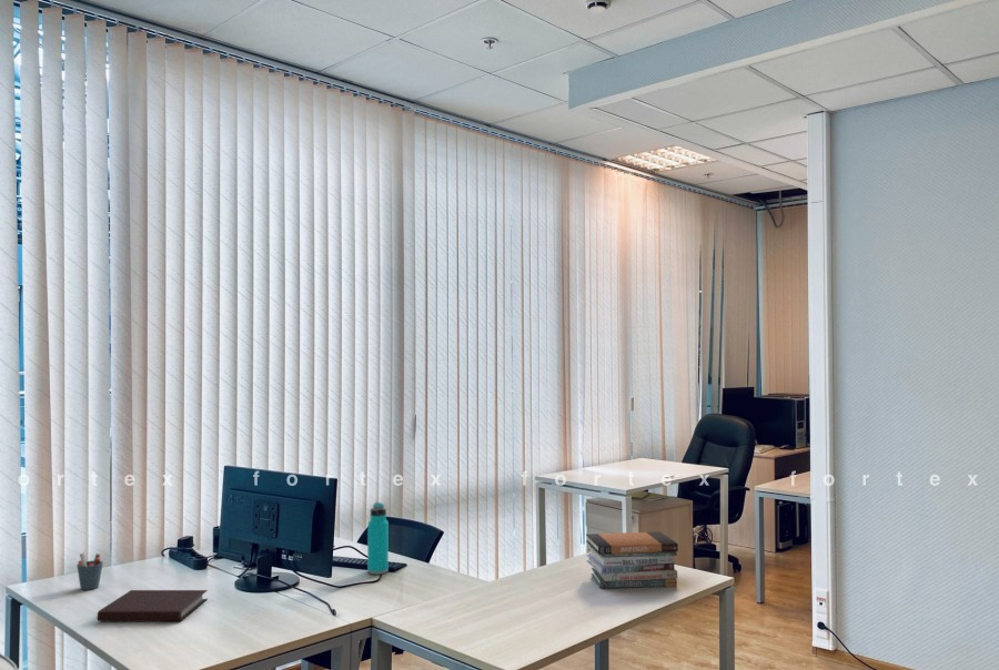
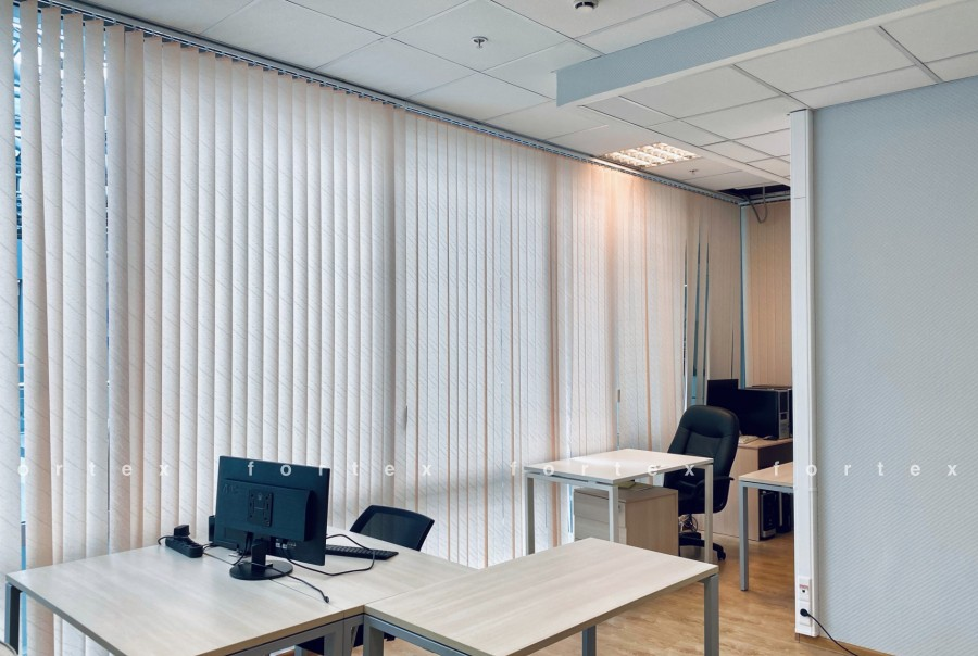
- pen holder [75,552,104,591]
- water bottle [366,501,390,576]
- book stack [585,530,679,589]
- notebook [97,589,209,622]
